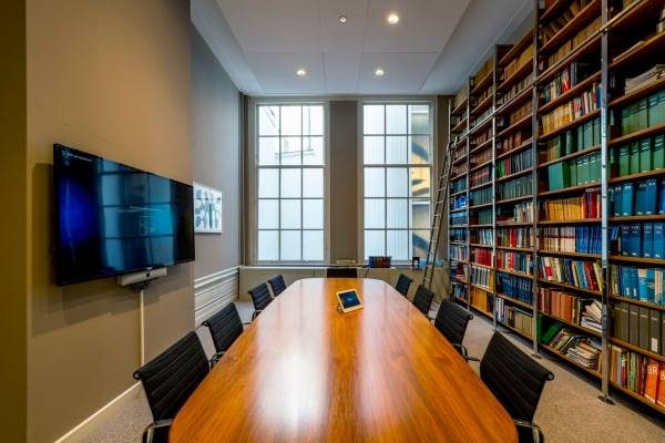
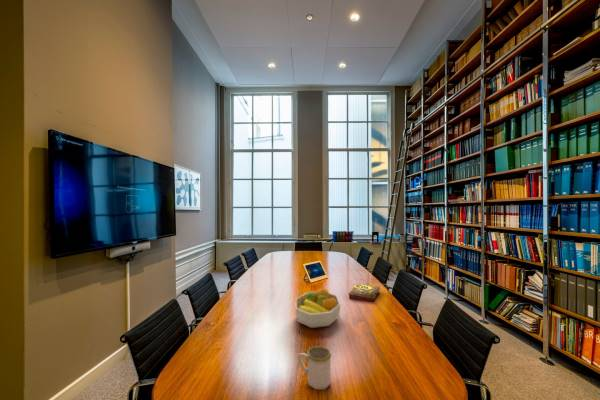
+ fruit bowl [294,287,342,329]
+ book [347,283,381,303]
+ mug [297,345,332,391]
